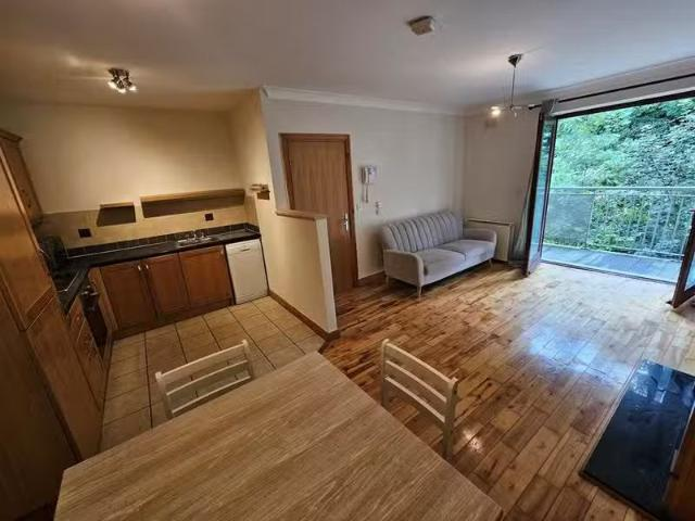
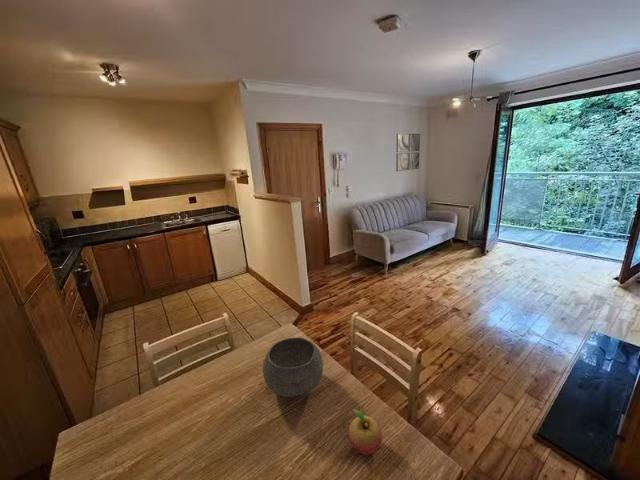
+ bowl [262,337,324,398]
+ wall art [395,133,421,172]
+ fruit [348,408,383,455]
